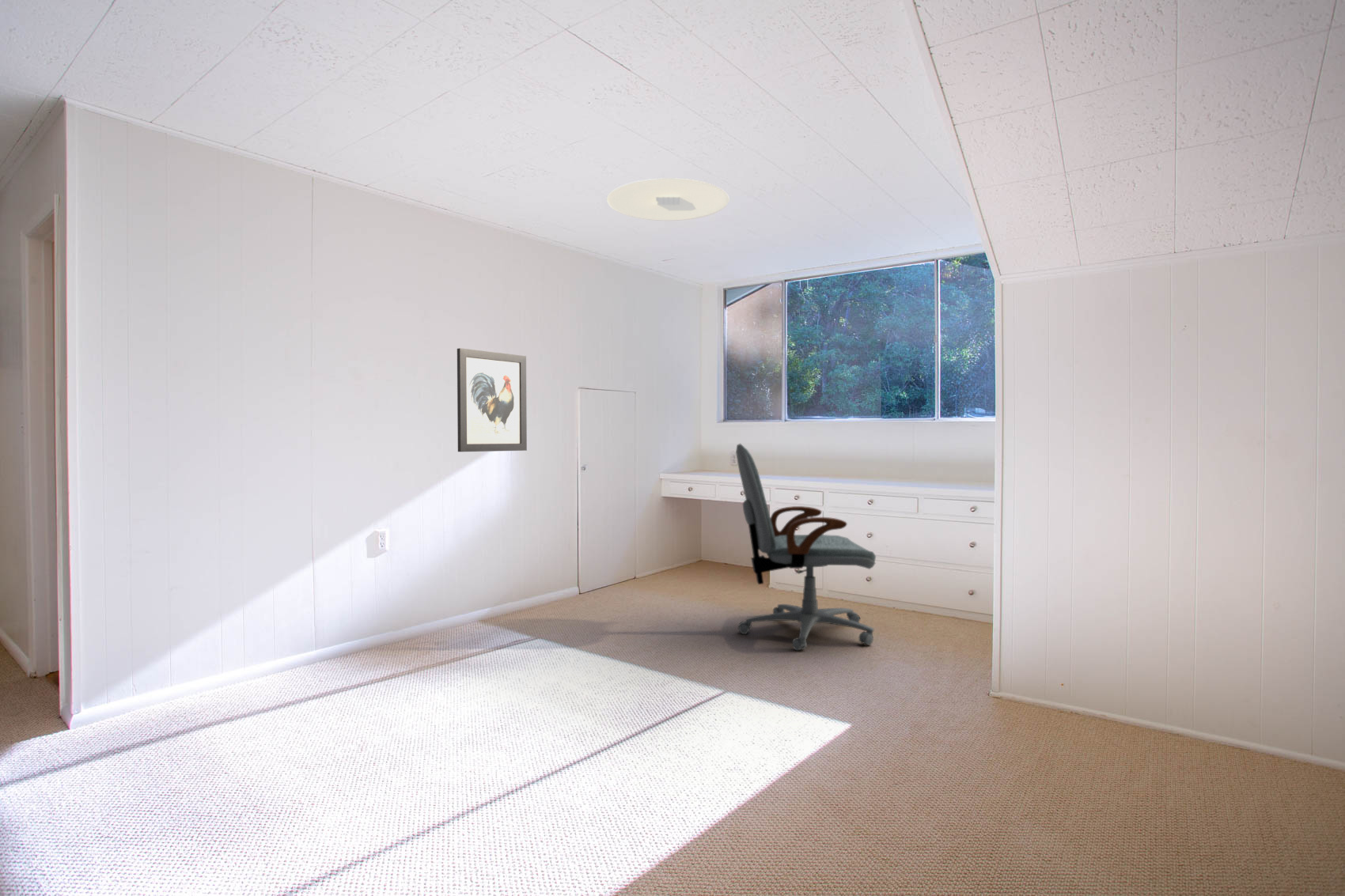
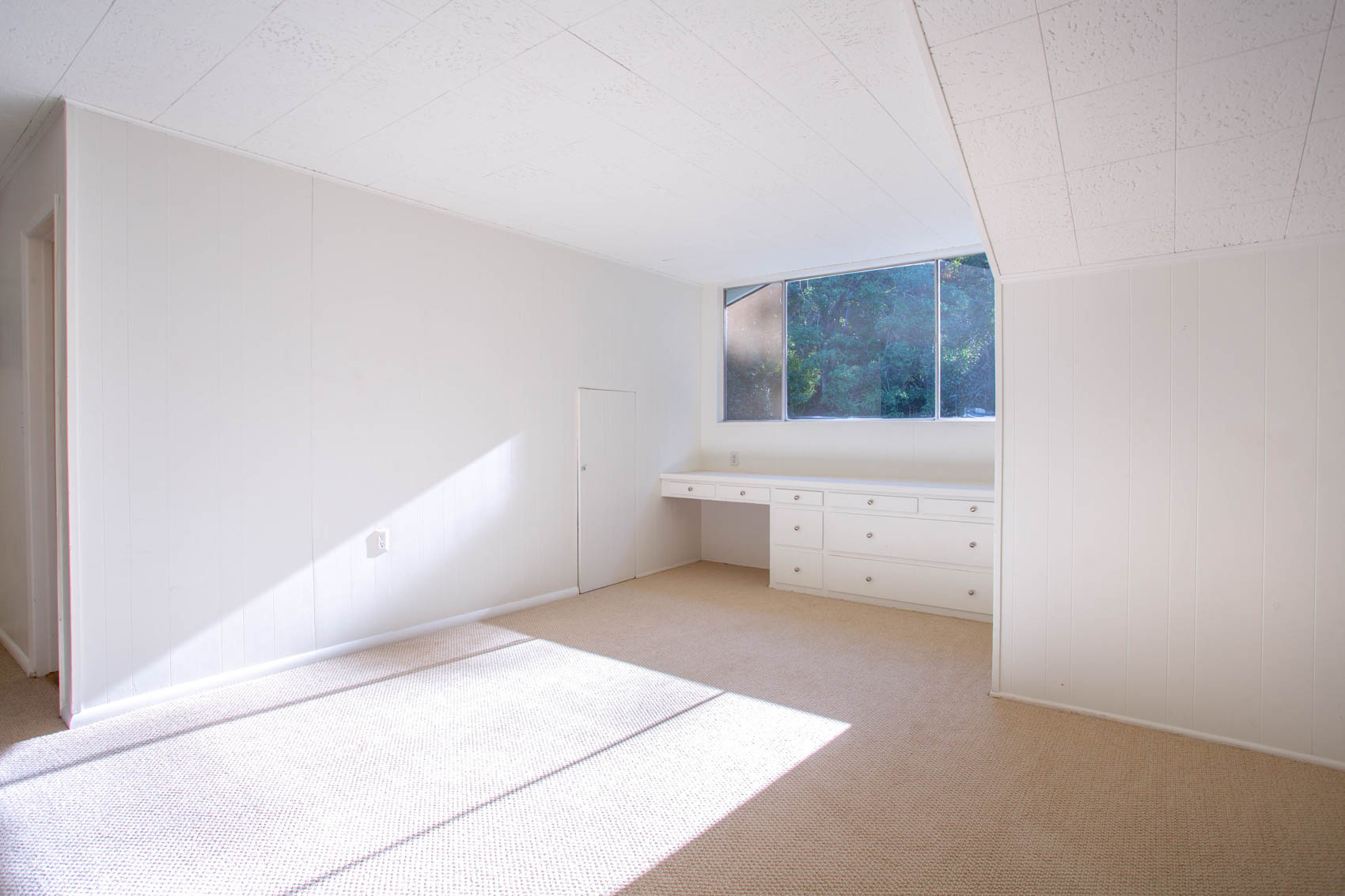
- office chair [735,443,877,652]
- wall art [457,347,528,452]
- ceiling light [606,177,730,221]
